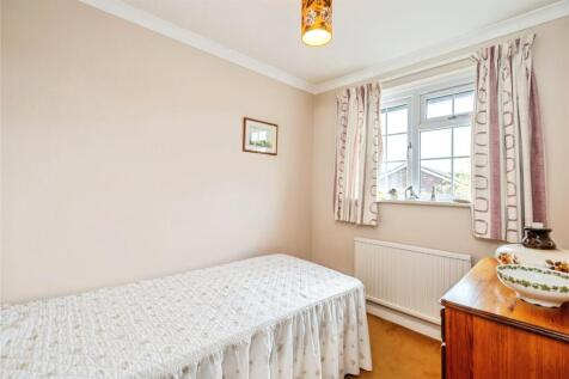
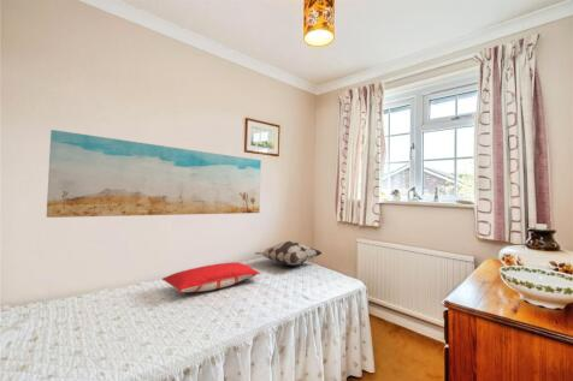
+ pillow [161,261,262,293]
+ wall art [46,129,262,219]
+ decorative pillow [254,240,323,267]
